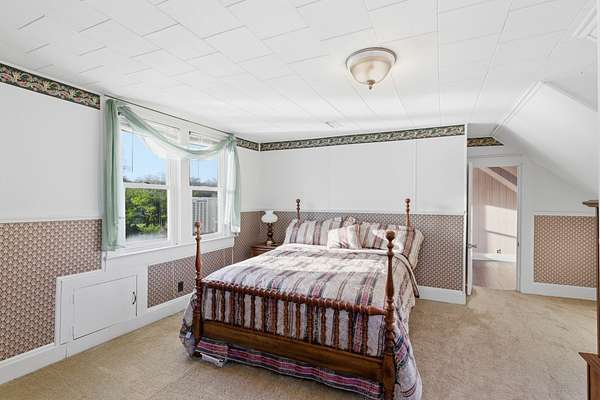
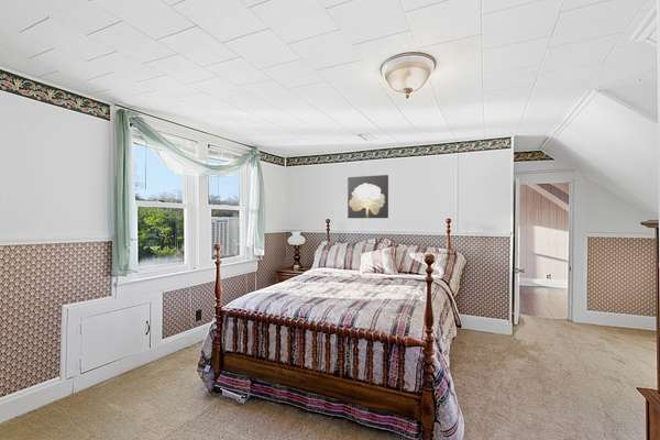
+ wall art [346,174,389,219]
